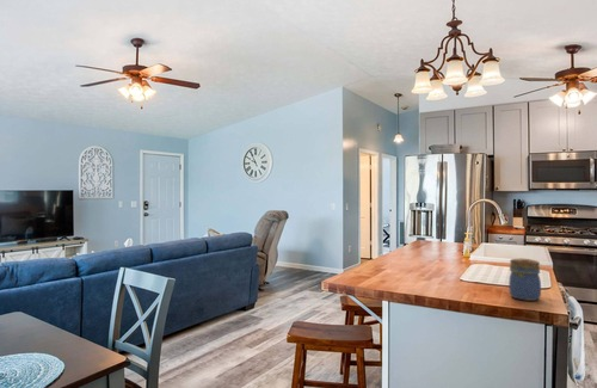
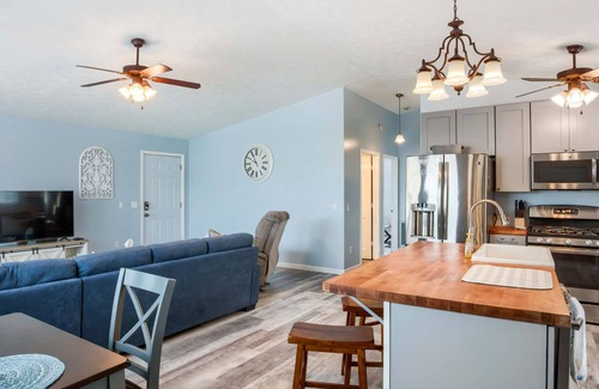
- jar [507,258,542,302]
